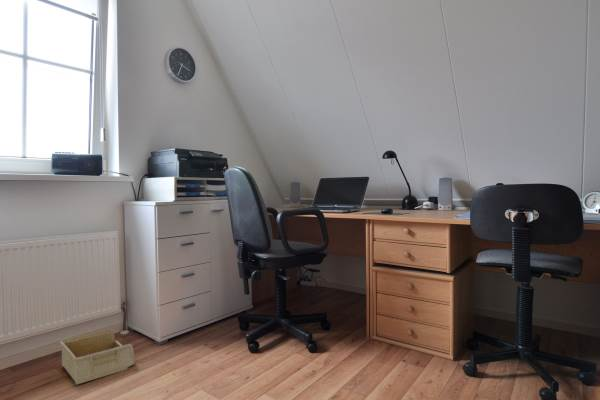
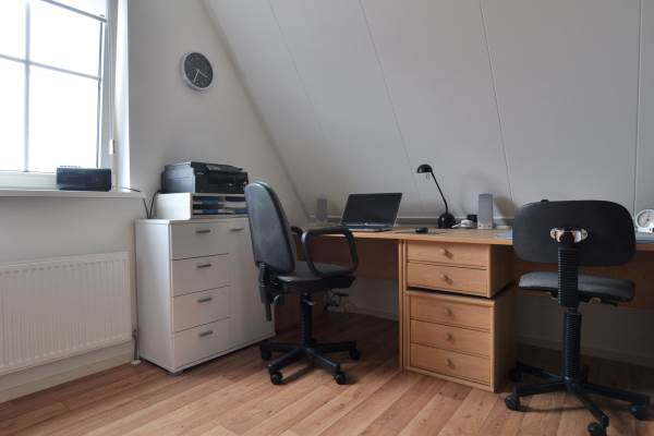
- storage bin [59,329,135,386]
